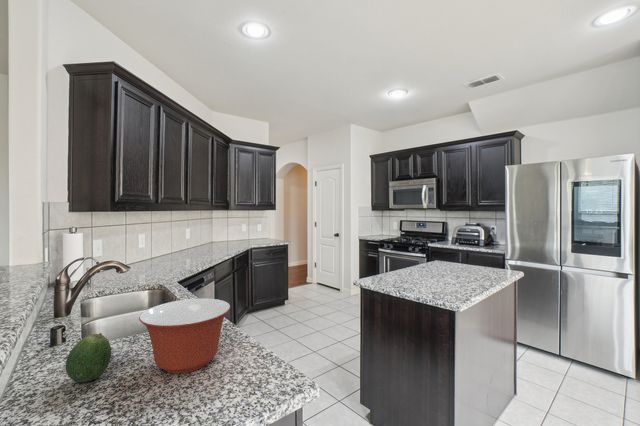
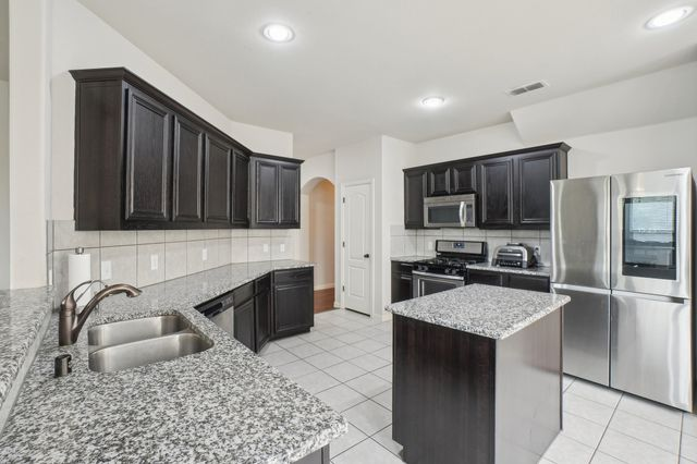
- mixing bowl [138,297,231,375]
- fruit [65,332,112,383]
